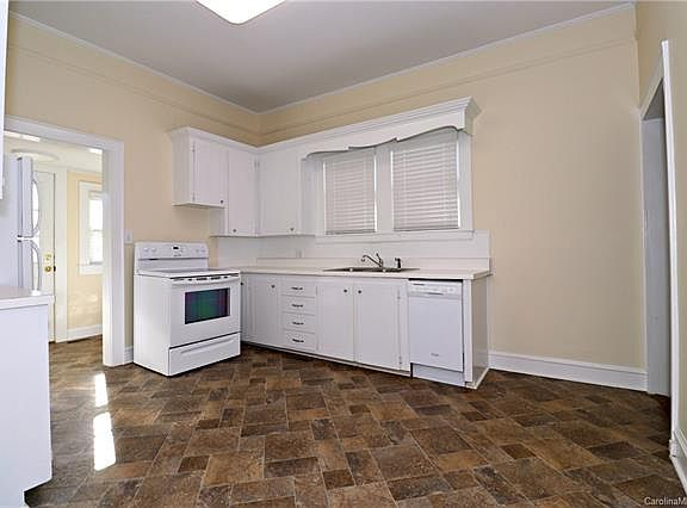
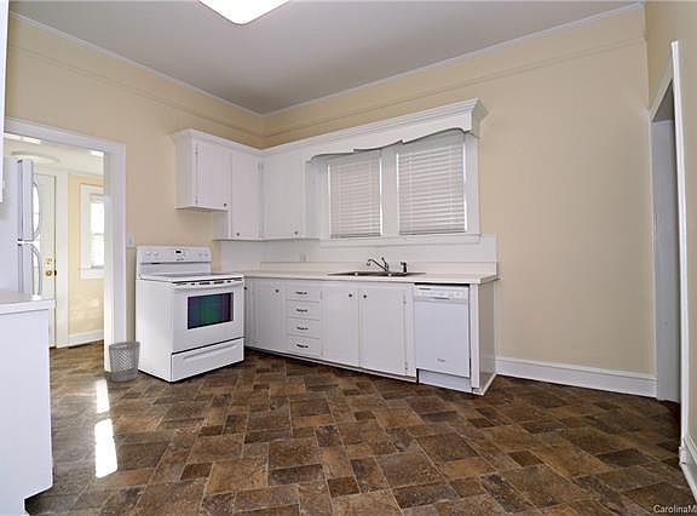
+ wastebasket [108,340,142,383]
